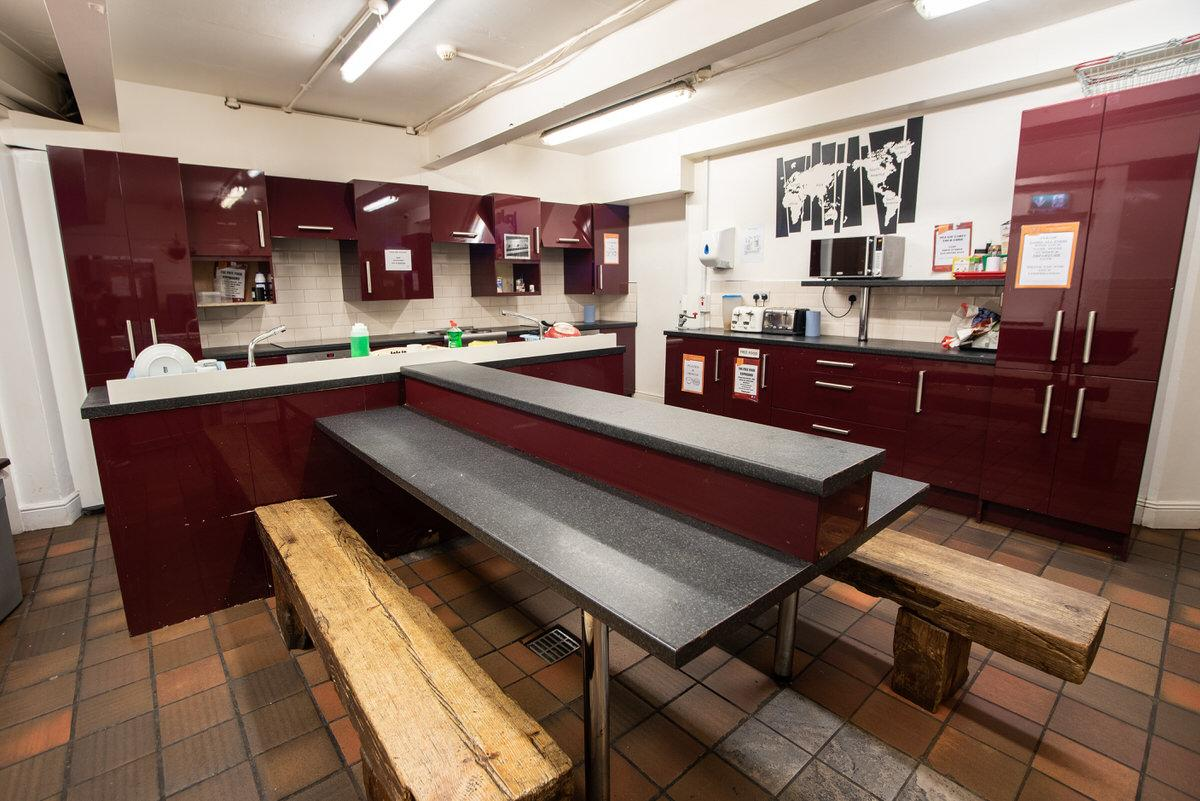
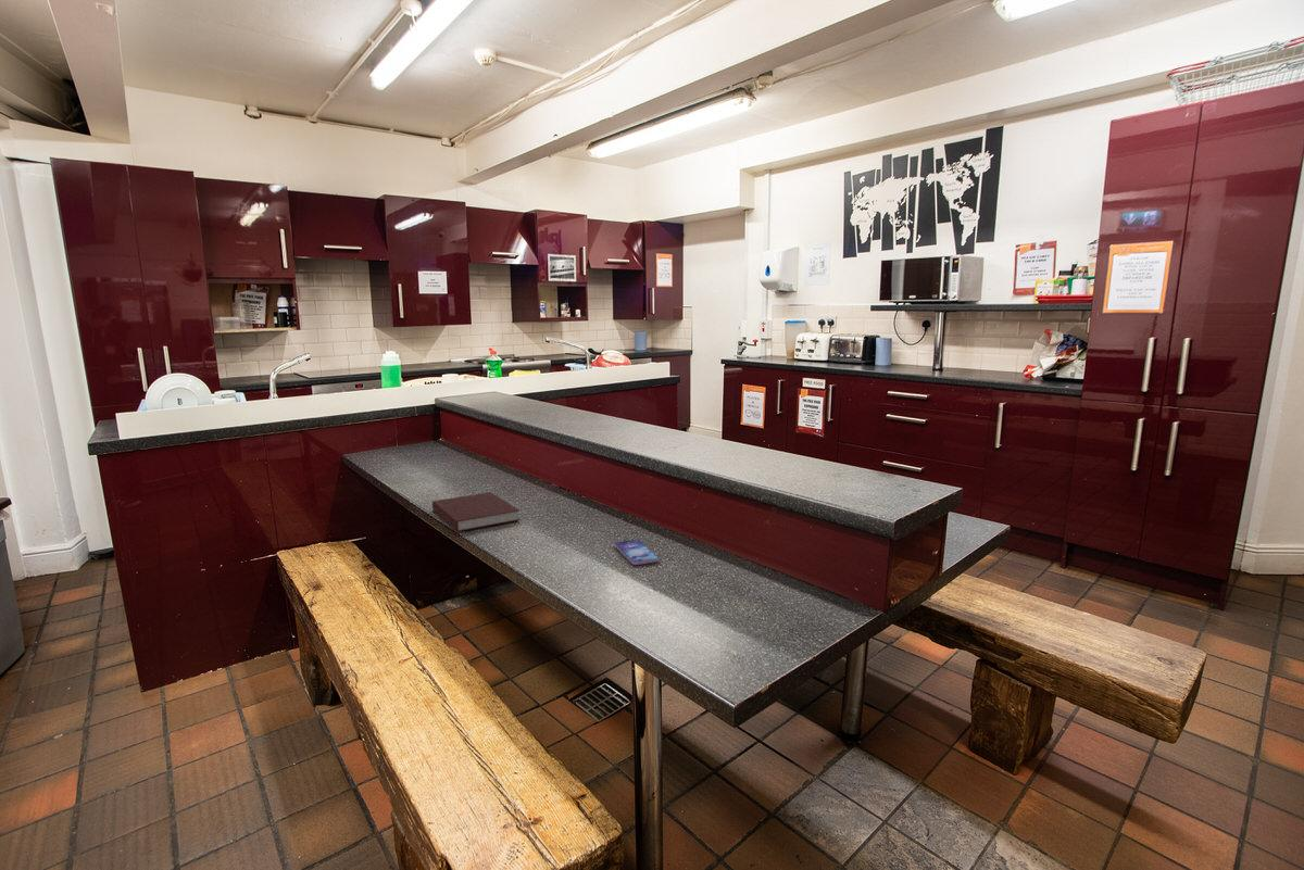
+ notebook [431,491,522,532]
+ smartphone [614,539,661,566]
